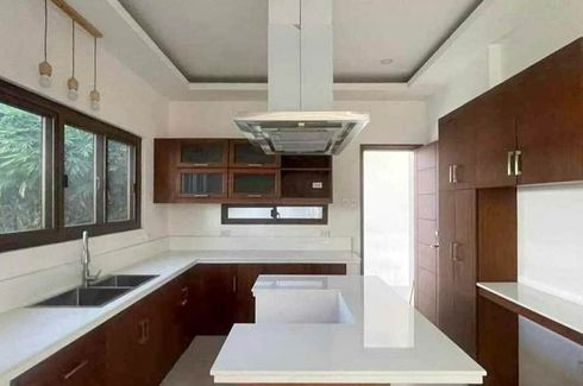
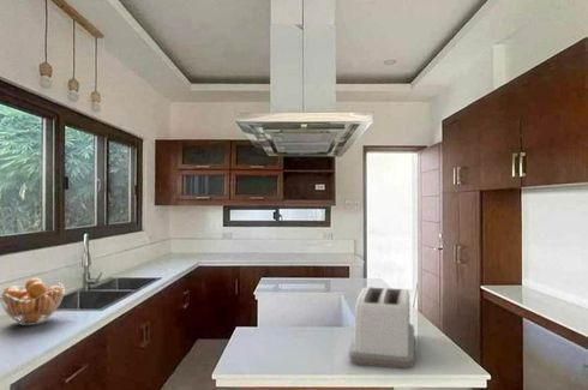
+ toaster [348,286,415,371]
+ fruit basket [0,277,66,326]
